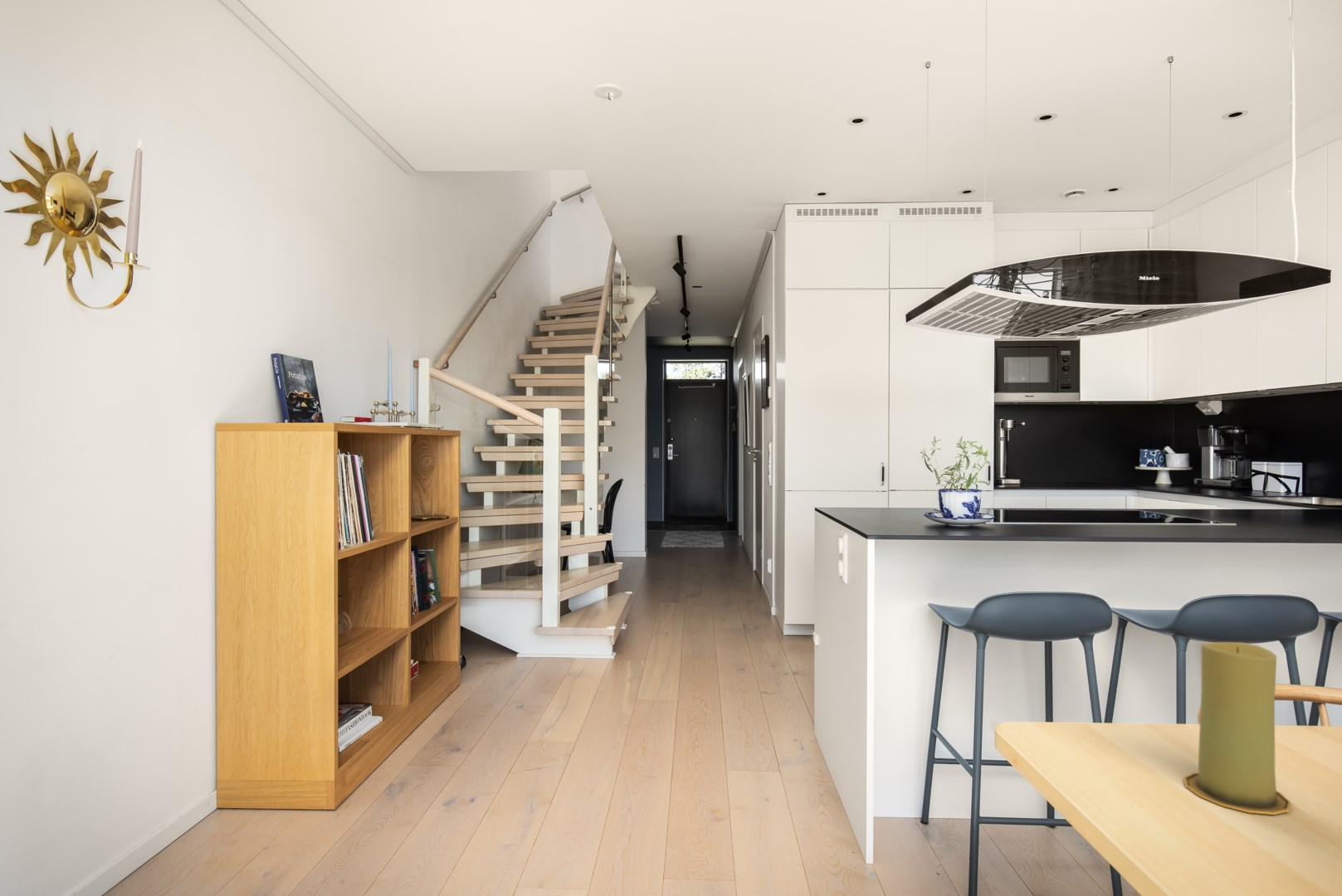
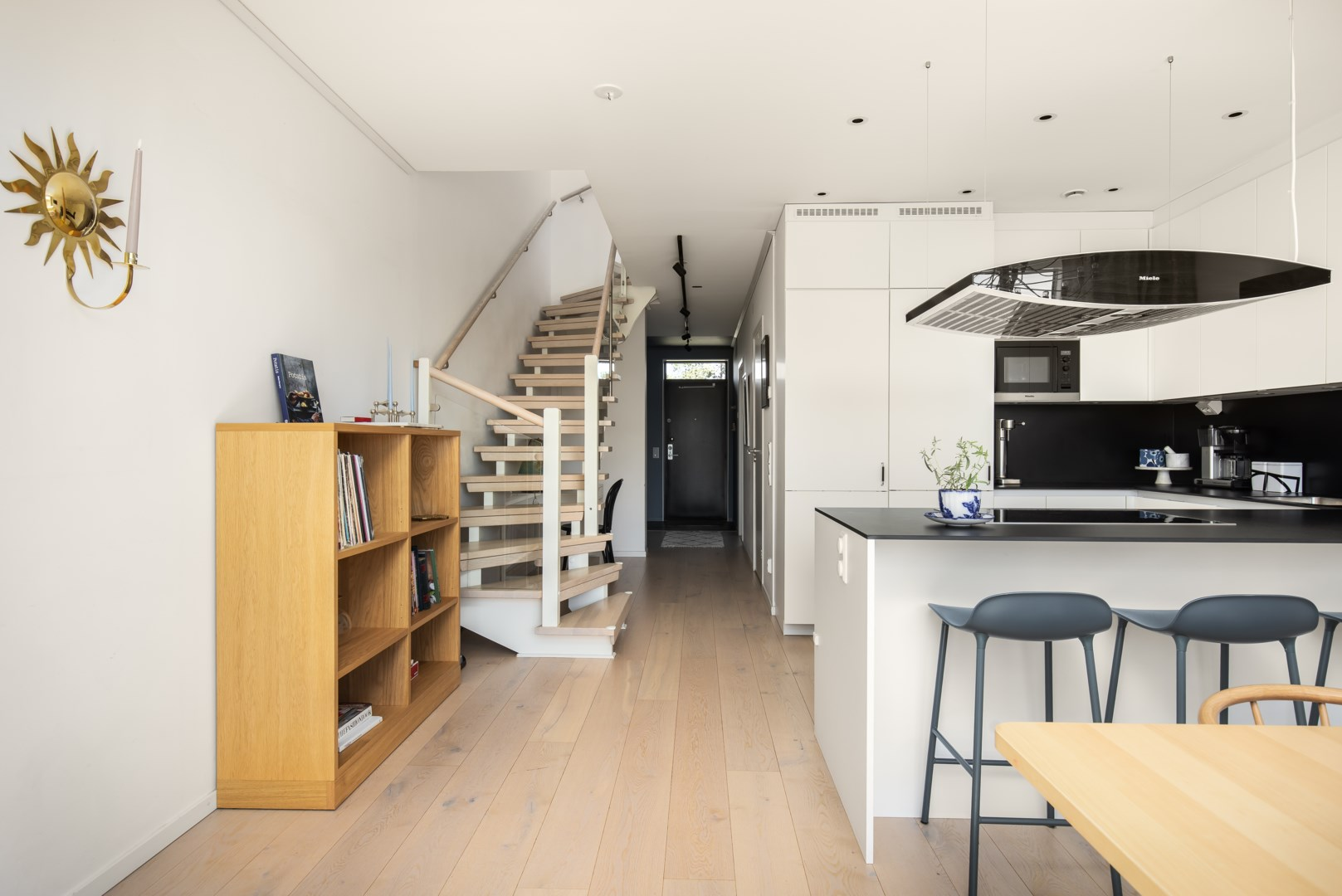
- candle [1183,641,1292,816]
